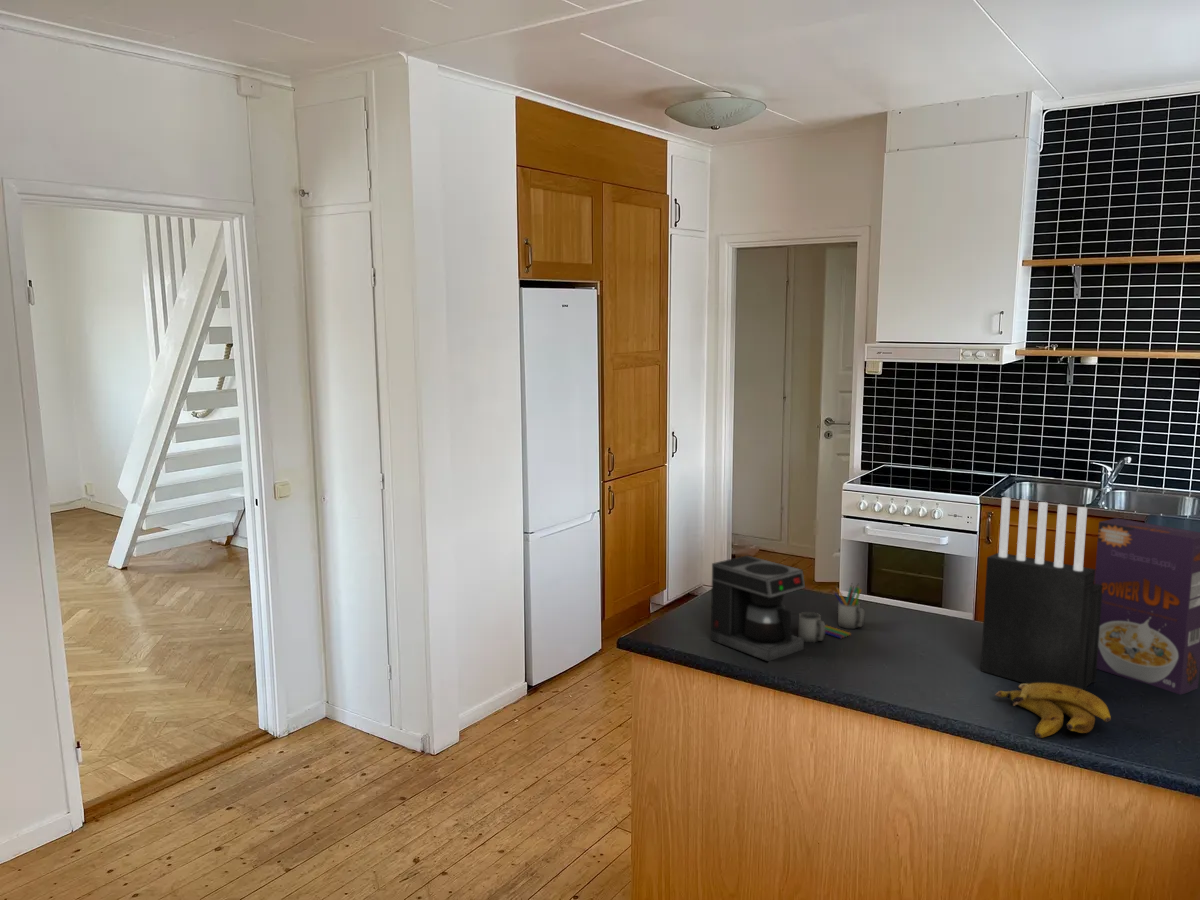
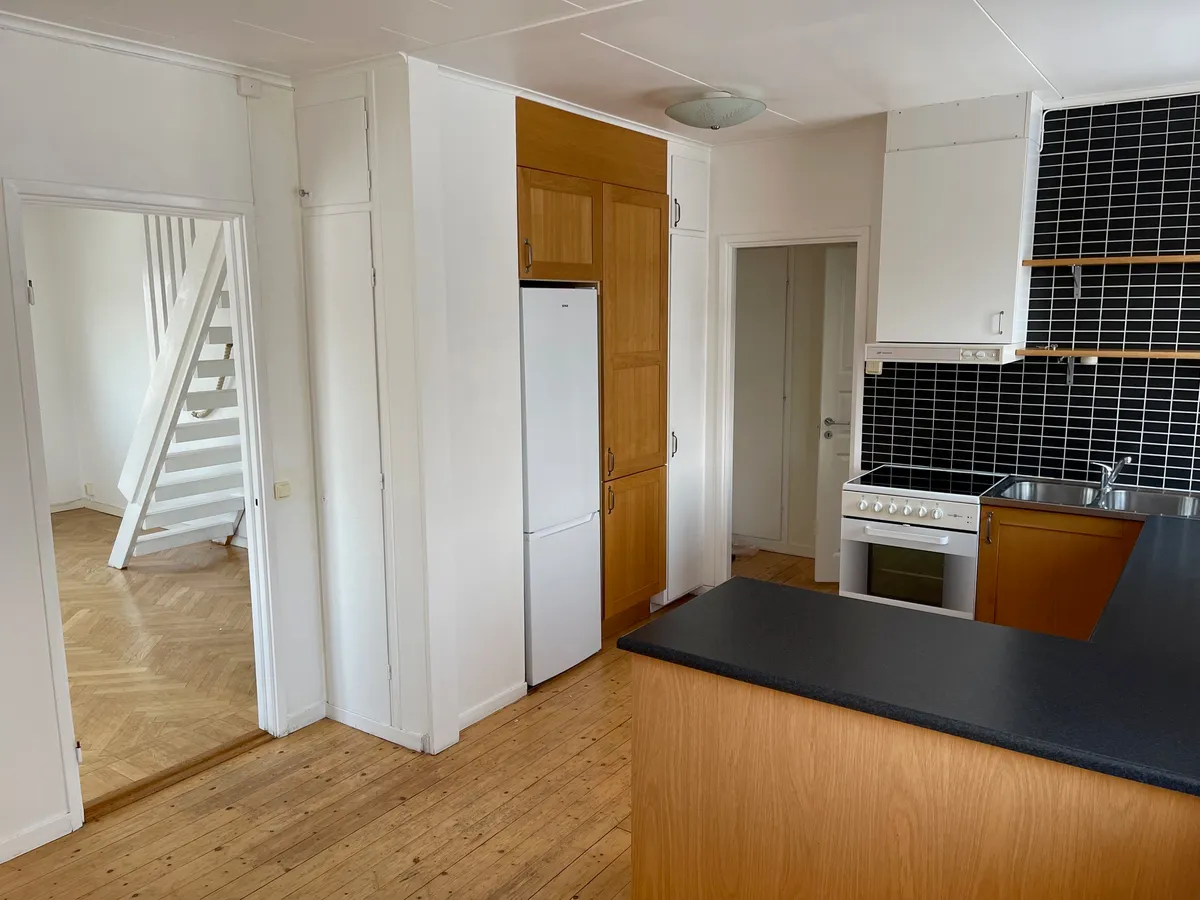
- coffee maker [710,554,866,662]
- cereal box [1094,517,1200,696]
- knife block [980,496,1103,691]
- banana [994,683,1112,739]
